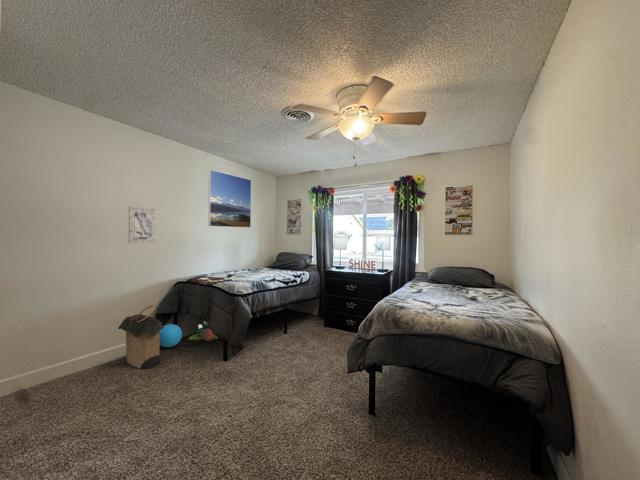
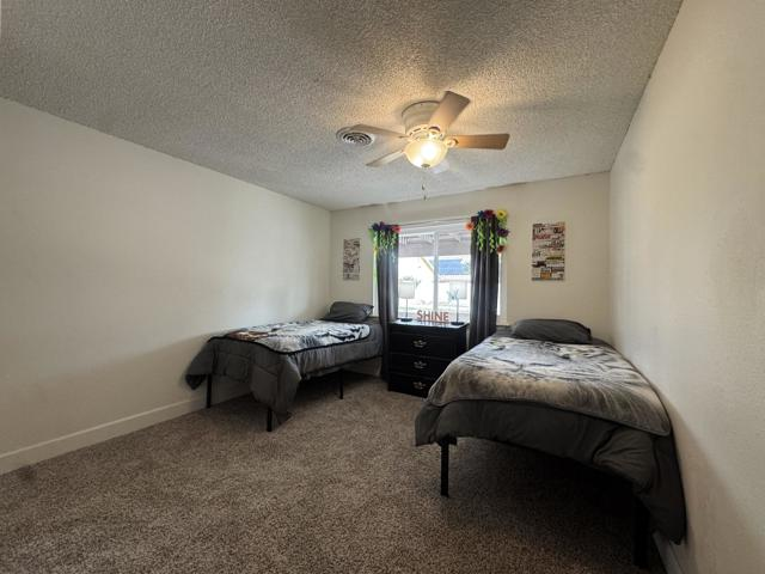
- plant pot [187,320,219,342]
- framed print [207,169,252,229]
- wall art [128,205,157,244]
- laundry hamper [117,304,165,371]
- ball [160,323,183,348]
